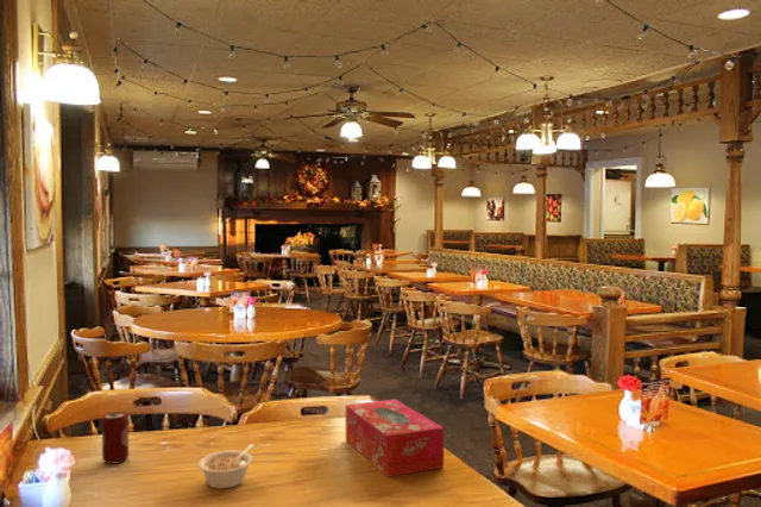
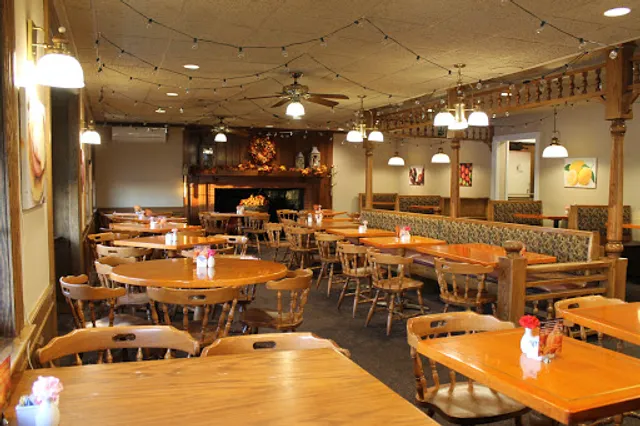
- beverage can [101,411,130,465]
- legume [197,443,254,490]
- tissue box [345,398,445,478]
